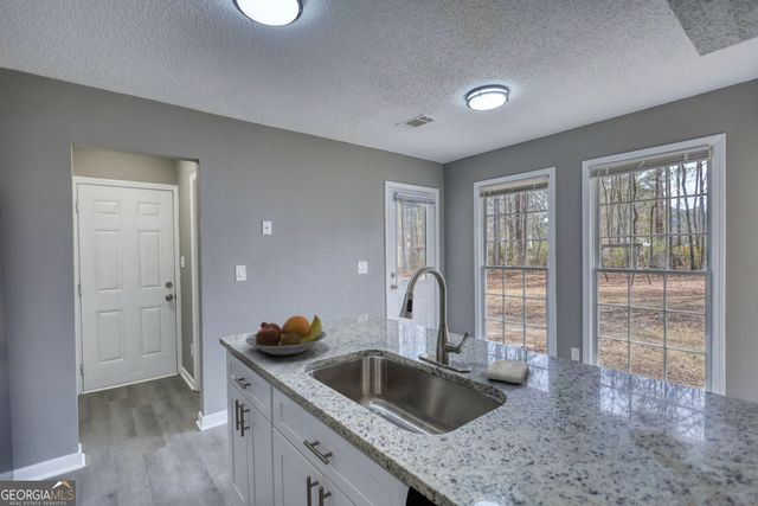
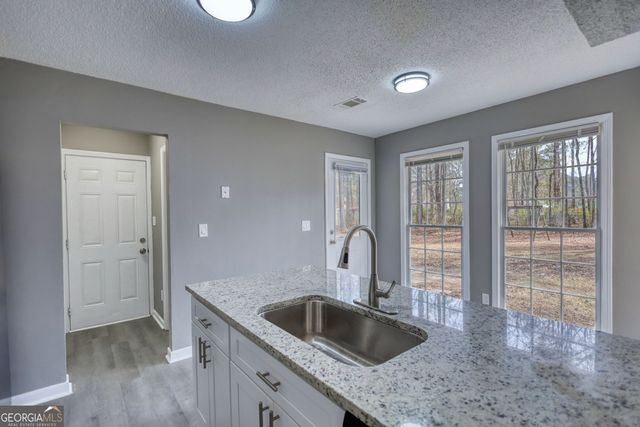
- fruit bowl [244,314,327,357]
- washcloth [484,358,531,384]
